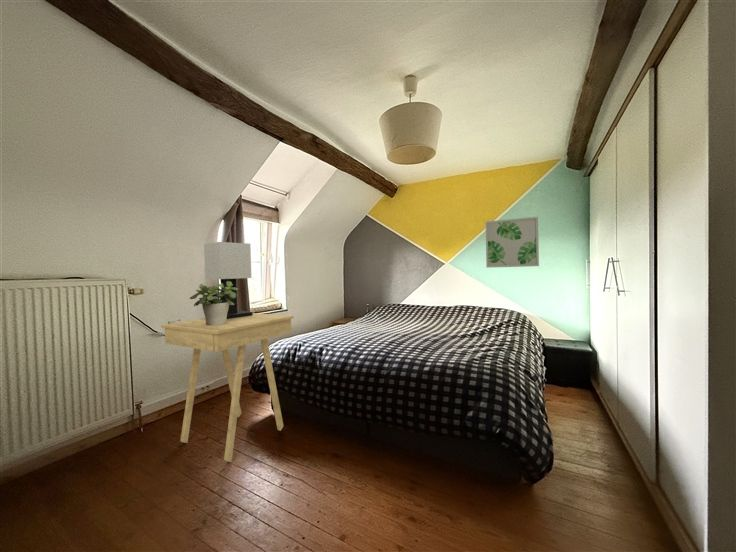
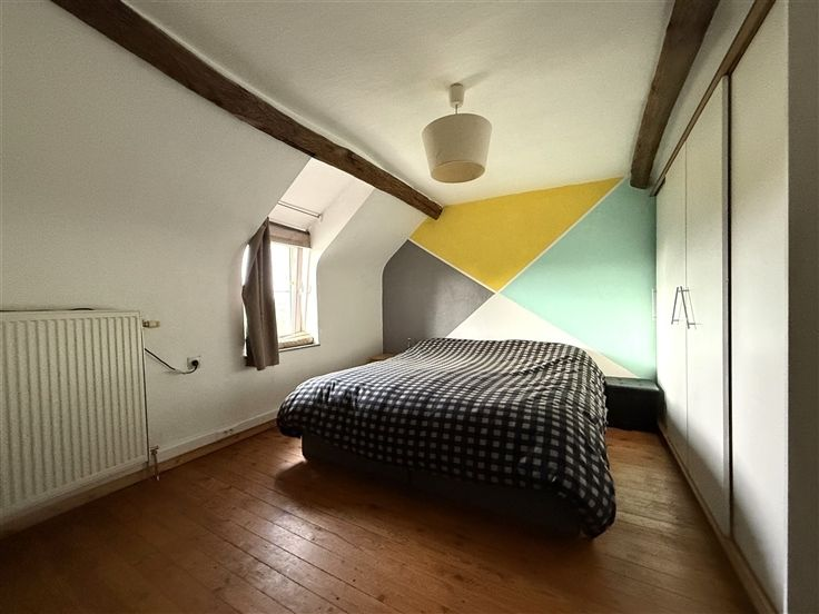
- table lamp [203,241,253,319]
- side table [160,312,294,463]
- potted plant [189,281,239,325]
- wall art [485,216,540,269]
